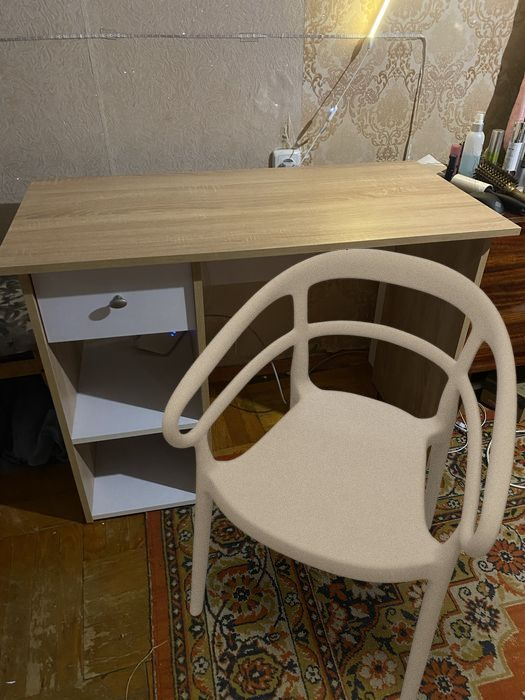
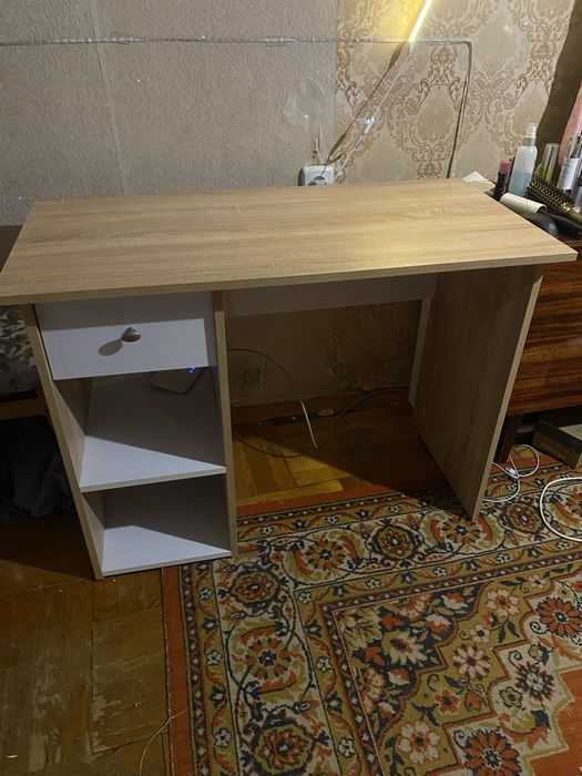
- chair [161,248,518,700]
